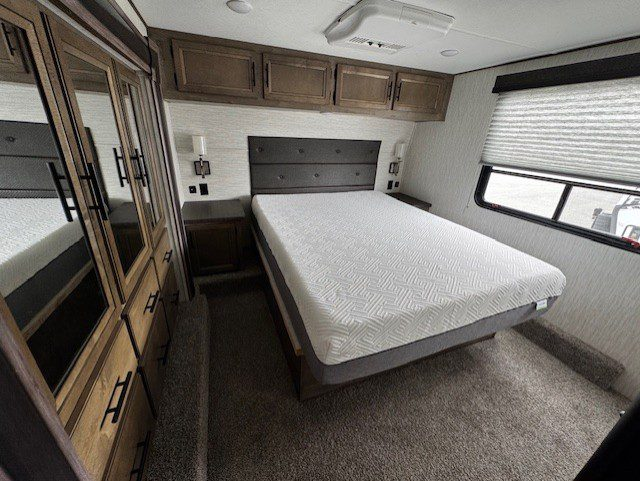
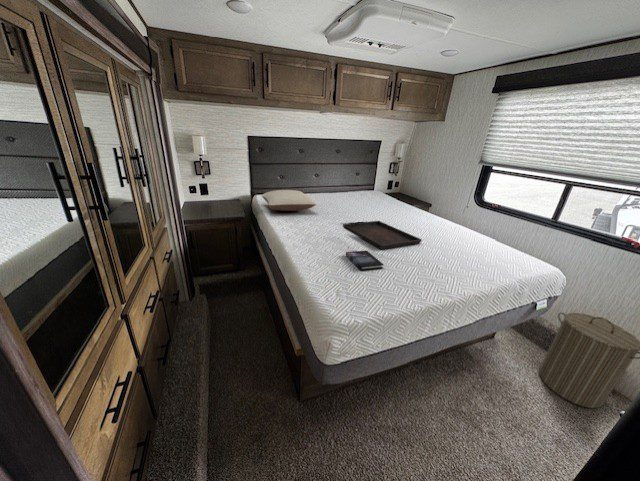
+ book [345,250,384,271]
+ laundry hamper [538,311,640,409]
+ pillow [260,189,317,212]
+ serving tray [342,220,423,250]
